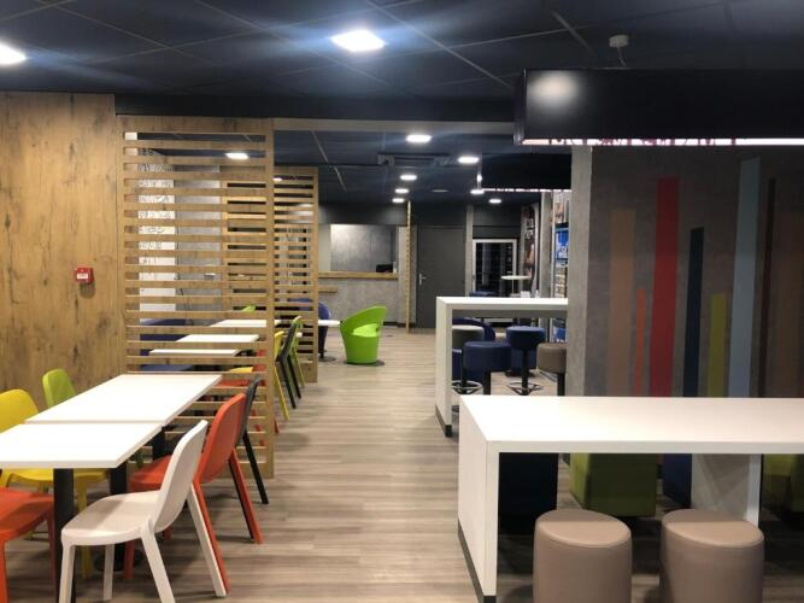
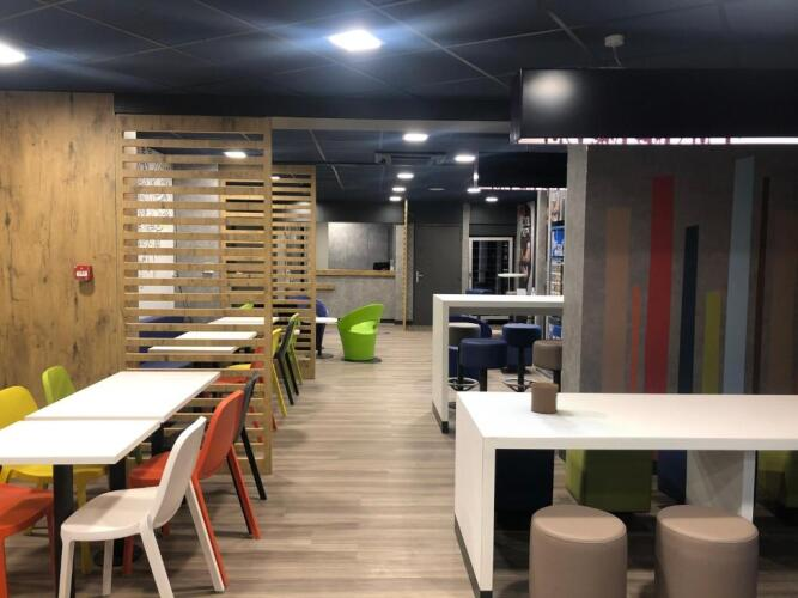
+ cup [530,382,560,415]
